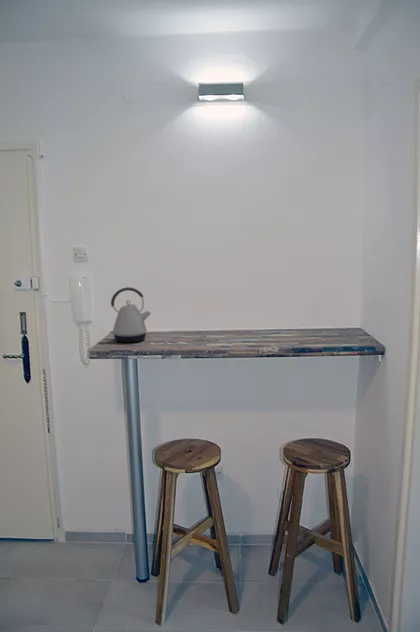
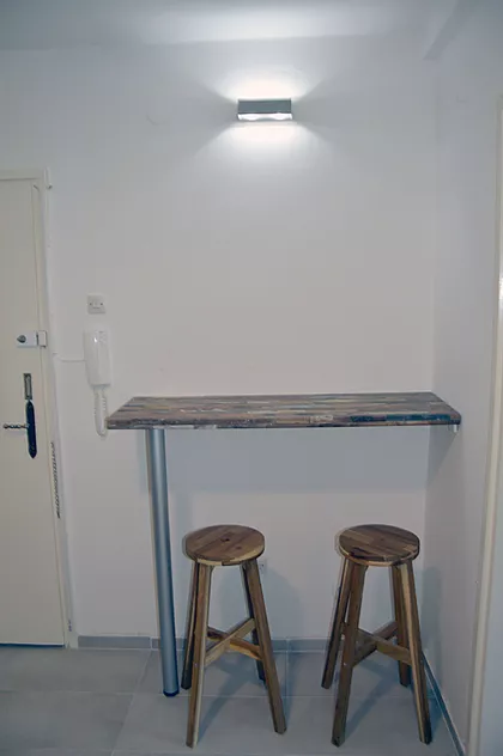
- kettle [109,286,152,344]
